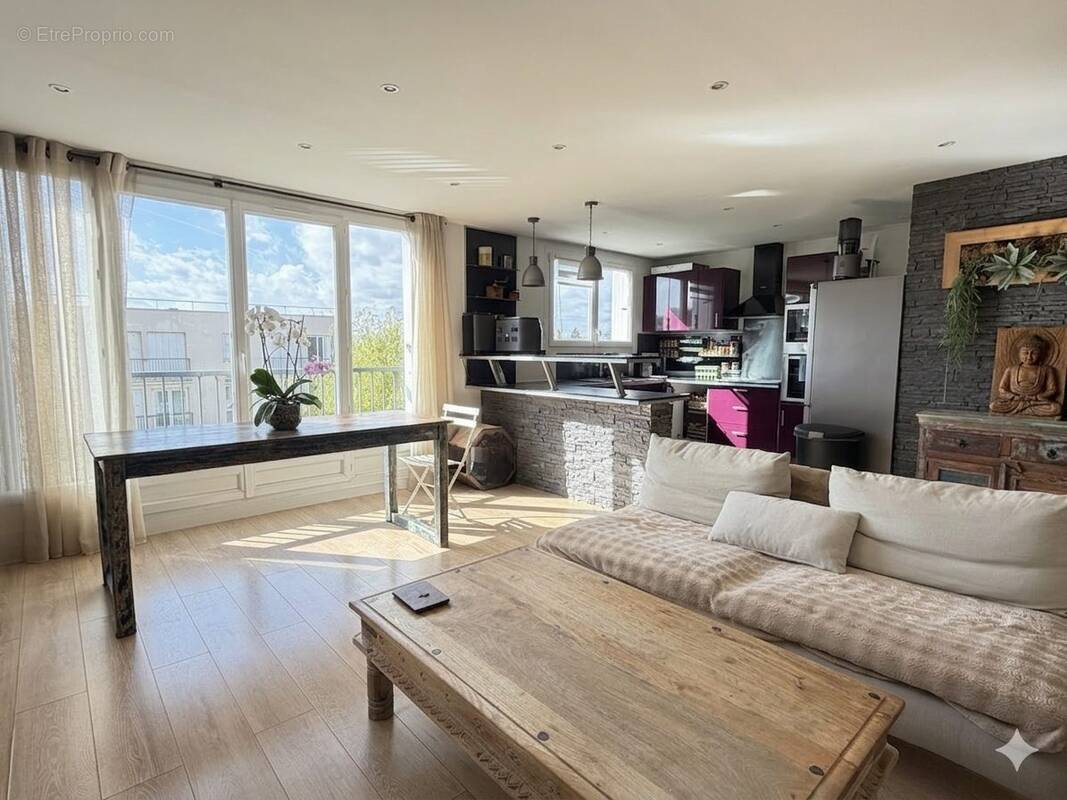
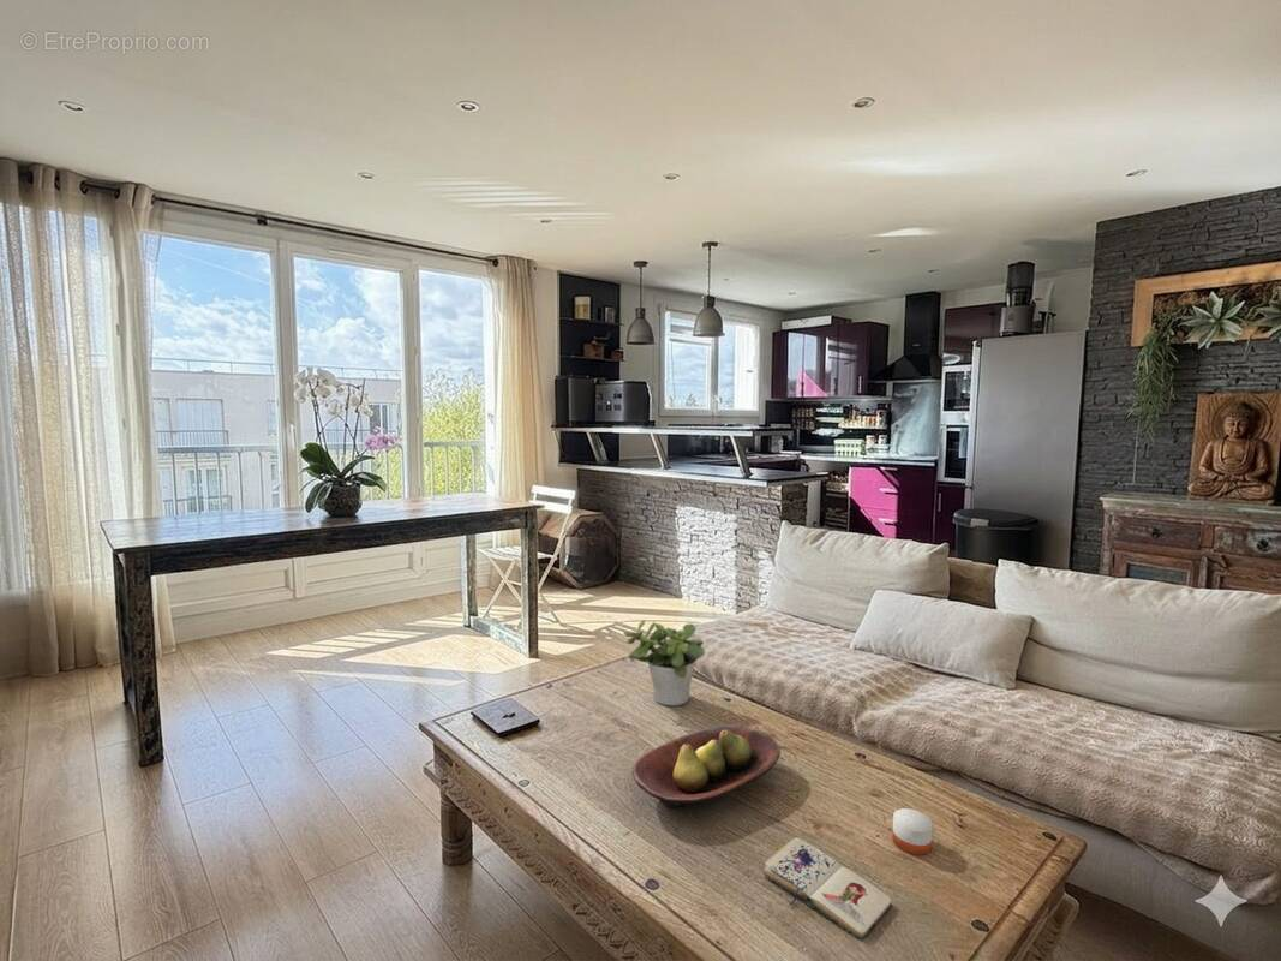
+ paperback book [762,836,893,941]
+ fruit bowl [631,724,782,808]
+ candle [891,807,934,856]
+ potted plant [623,619,706,708]
